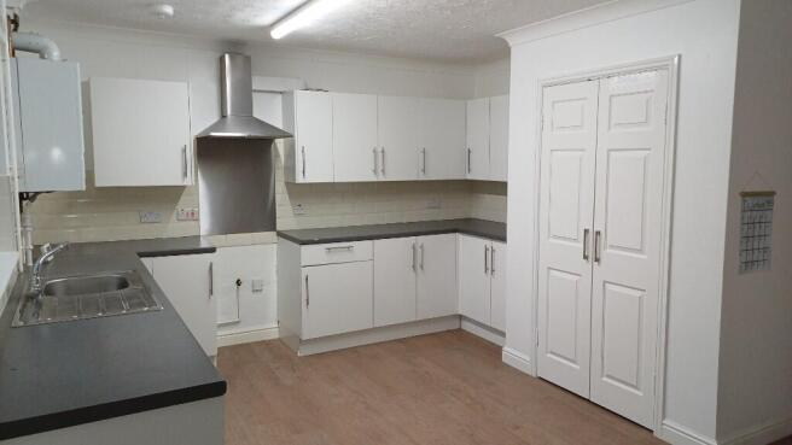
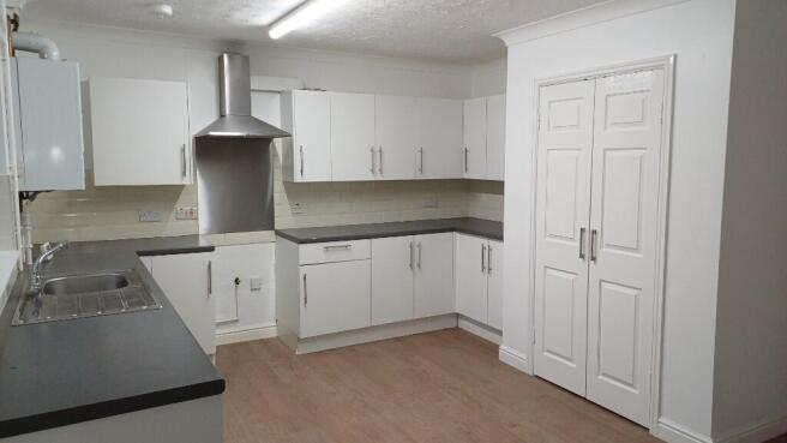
- calendar [736,172,778,276]
